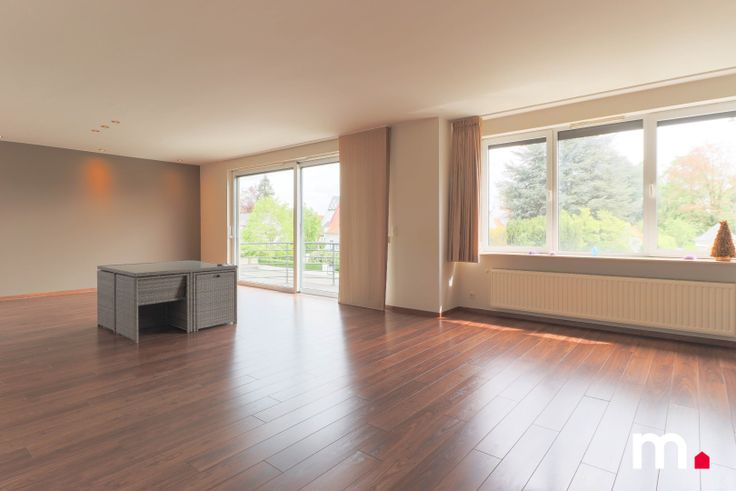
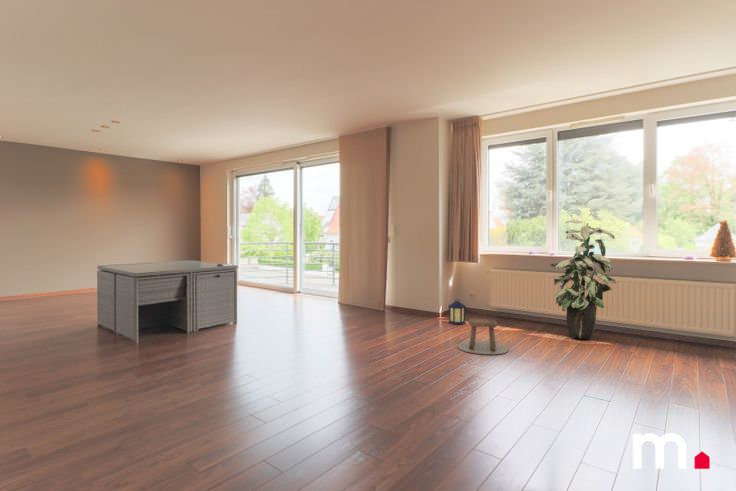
+ indoor plant [547,219,617,340]
+ lantern [447,297,467,326]
+ stool [457,317,509,355]
